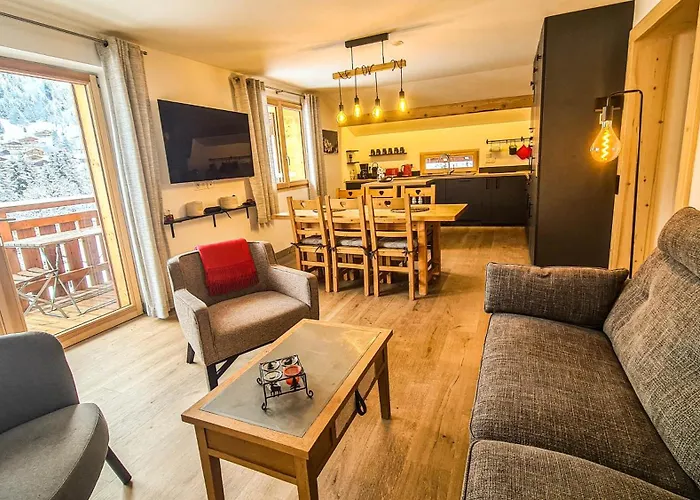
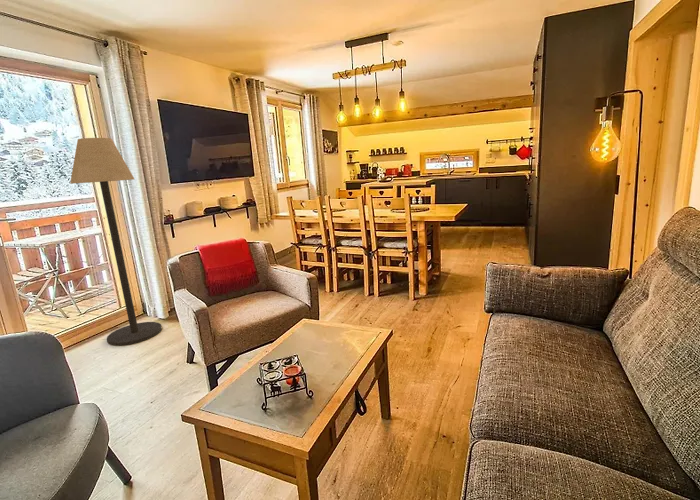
+ floor lamp [69,137,163,346]
